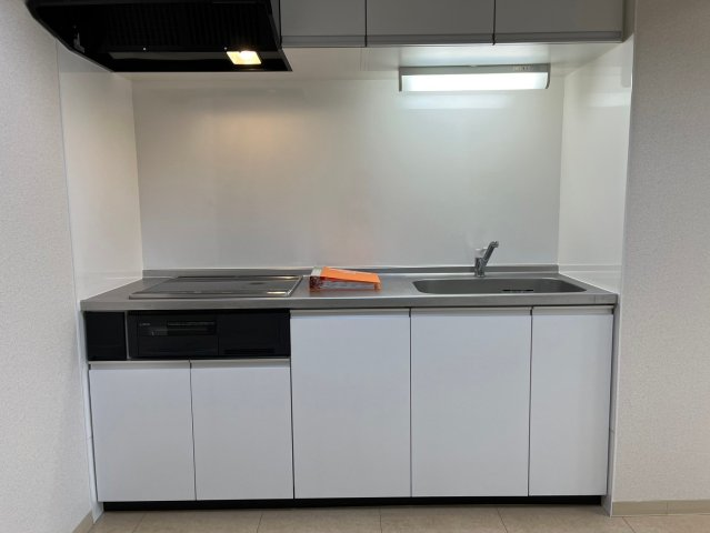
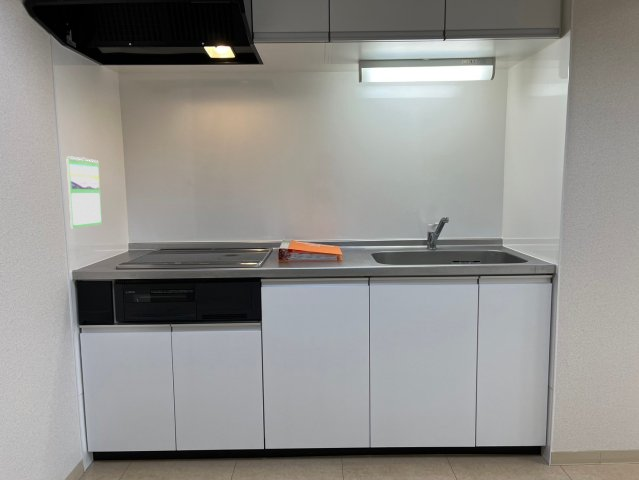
+ calendar [65,155,103,229]
